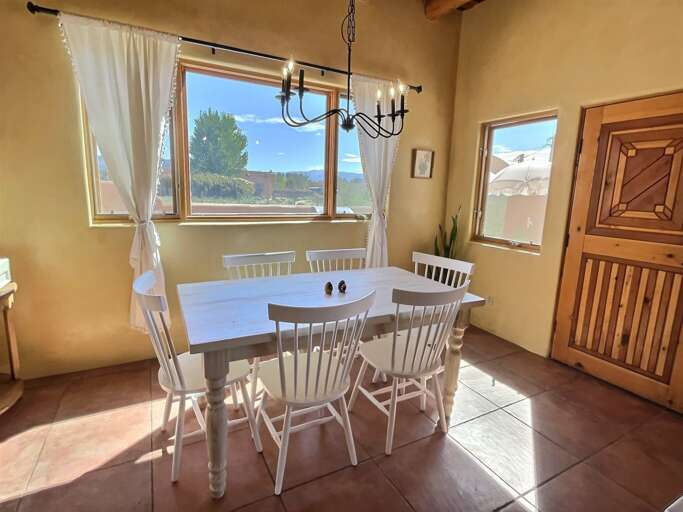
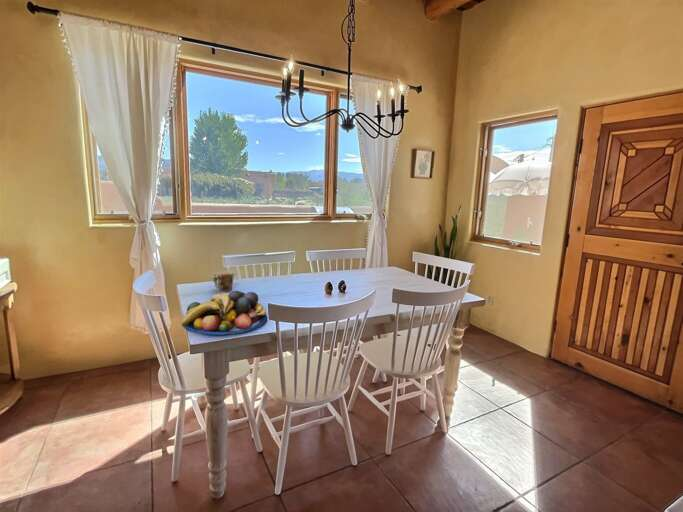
+ fruit bowl [180,290,268,336]
+ mug [212,273,236,292]
